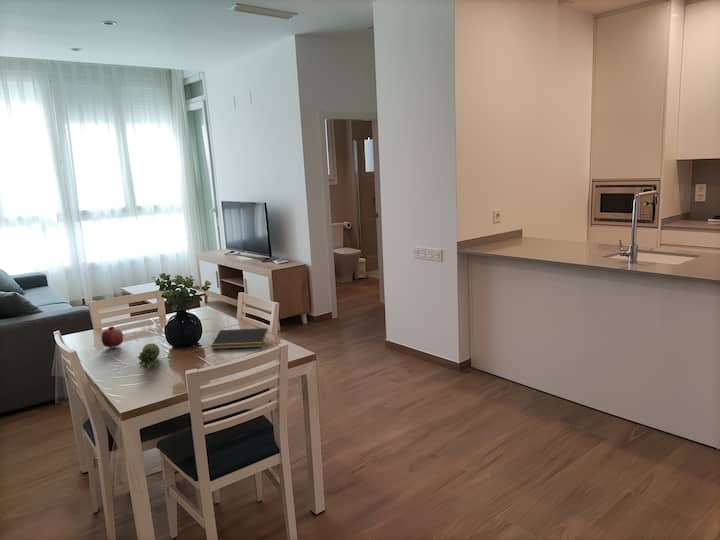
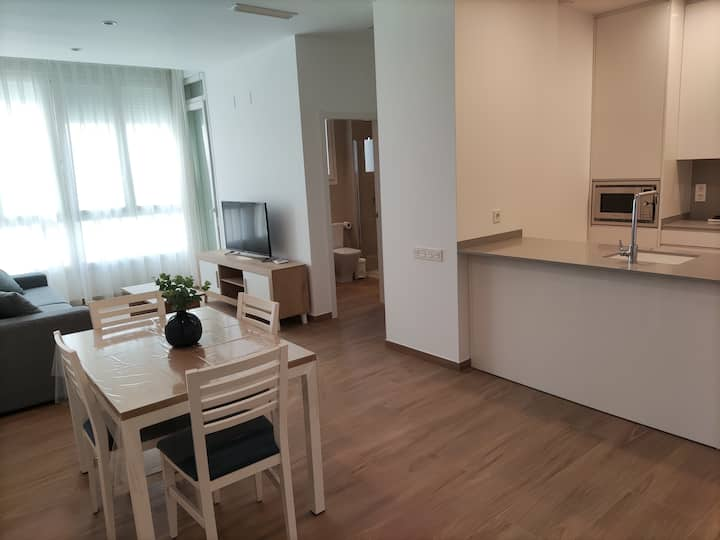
- notepad [210,327,268,350]
- fruit [100,325,124,349]
- fruit [136,343,161,371]
